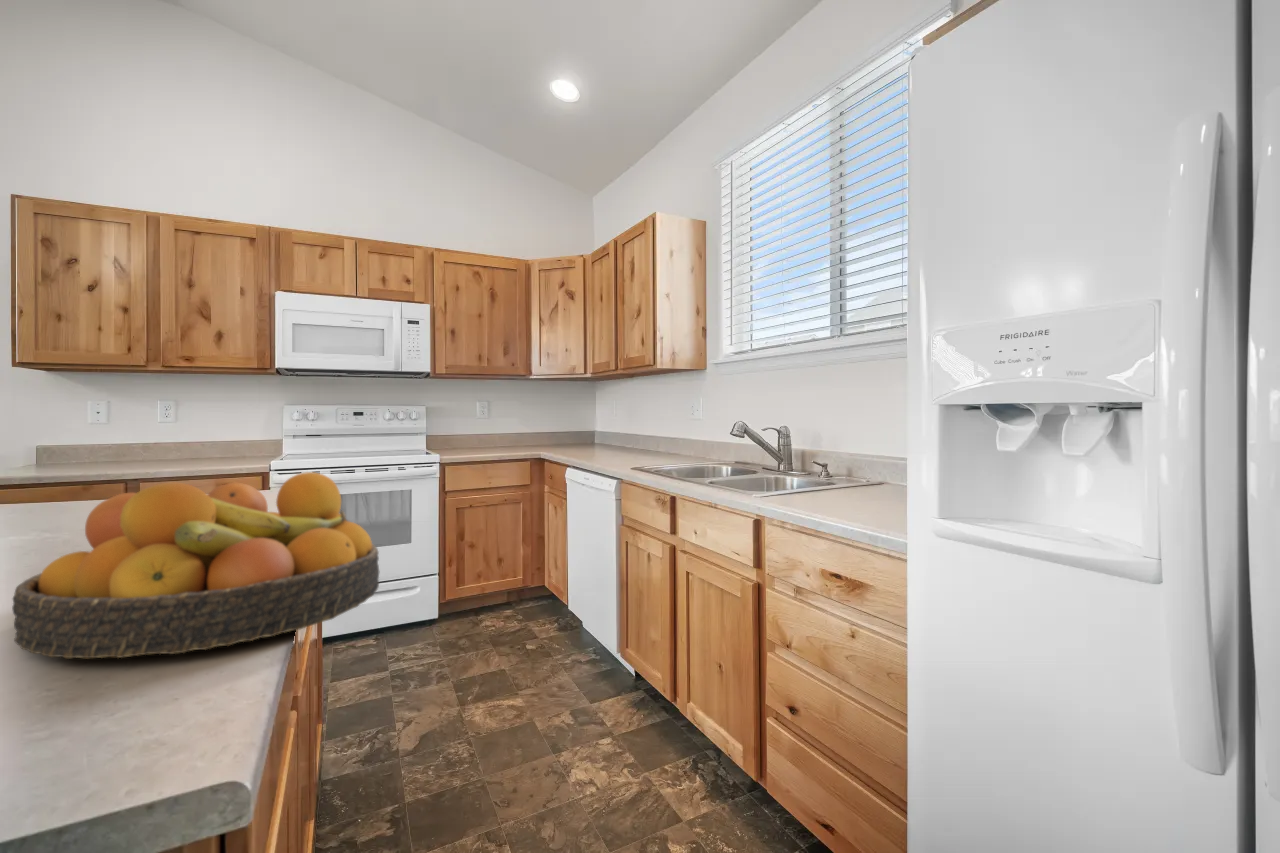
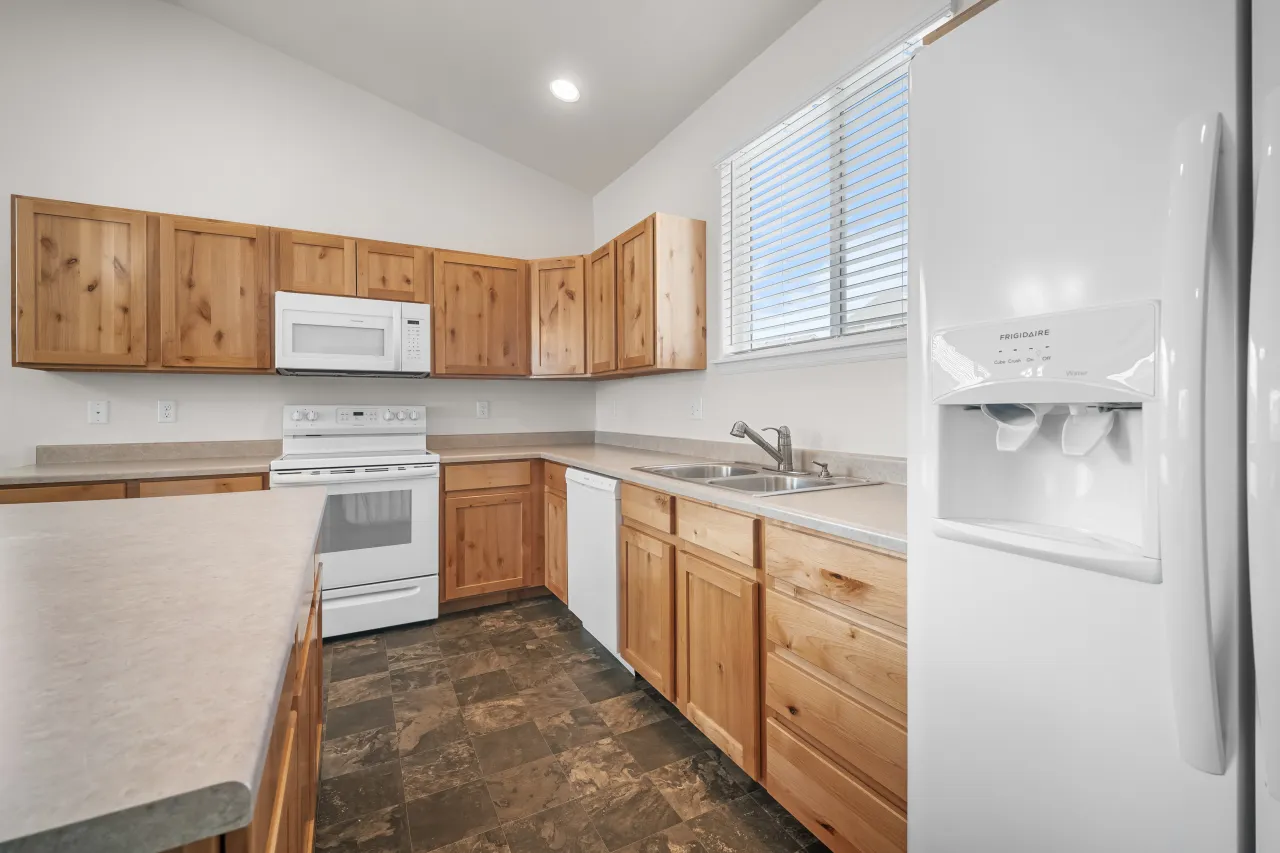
- fruit bowl [11,471,380,659]
